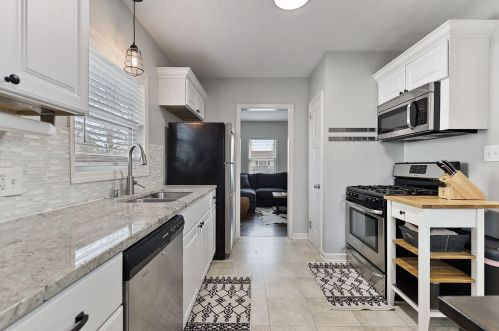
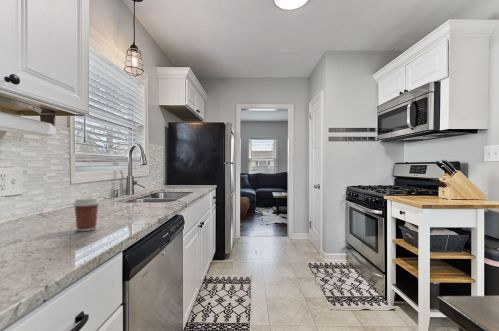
+ coffee cup [72,196,101,232]
